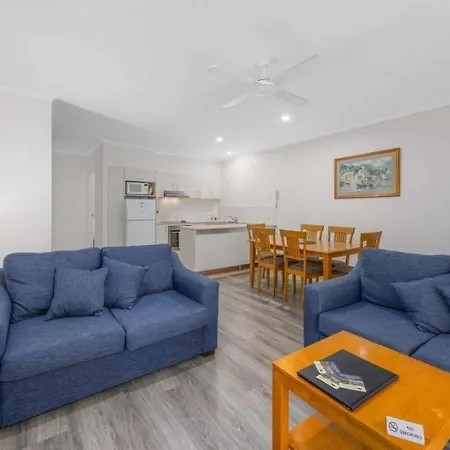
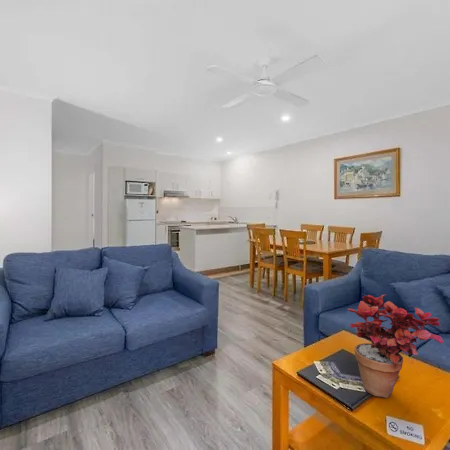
+ potted plant [347,294,444,399]
